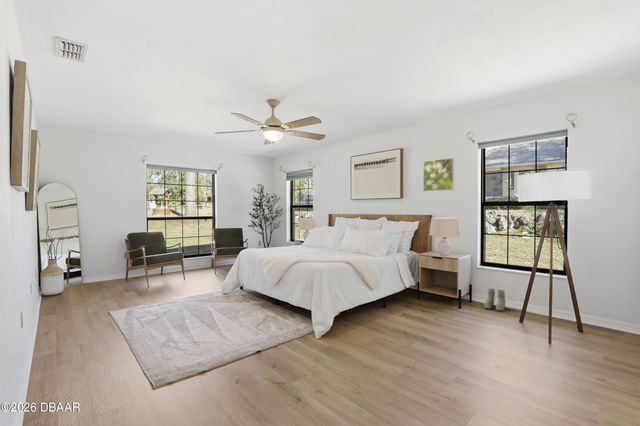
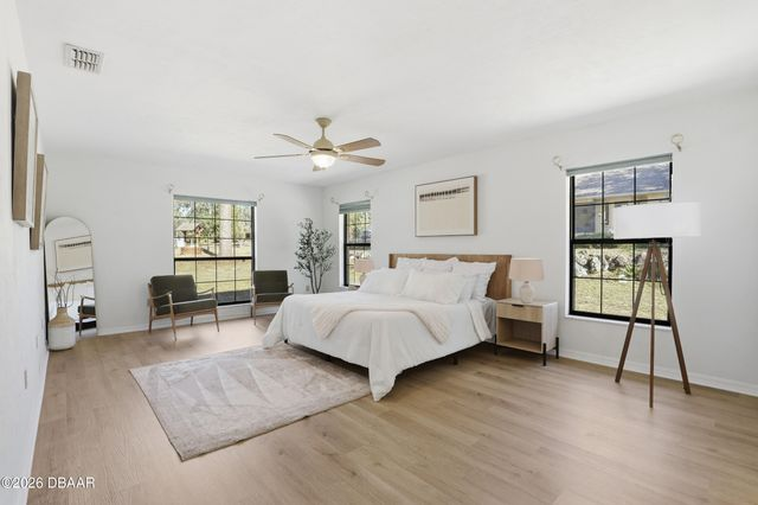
- boots [483,288,507,312]
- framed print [422,157,455,192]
